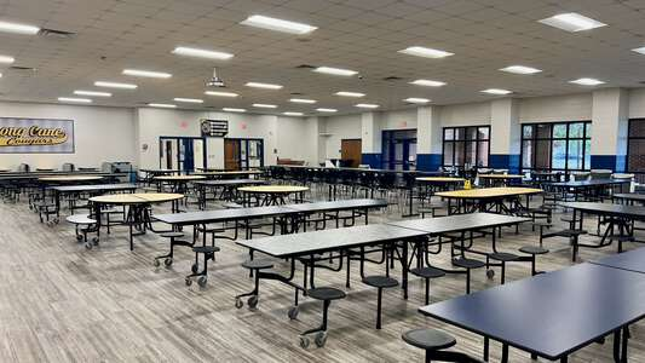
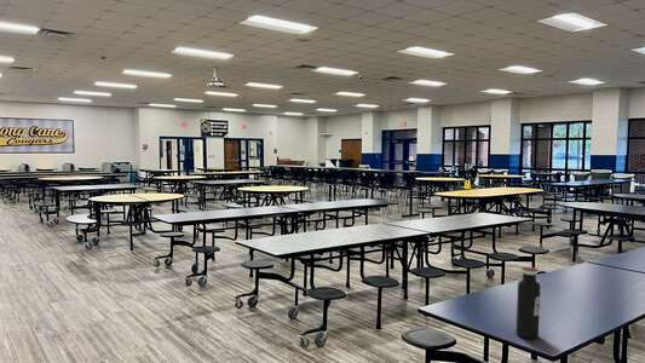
+ water bottle [514,265,541,340]
